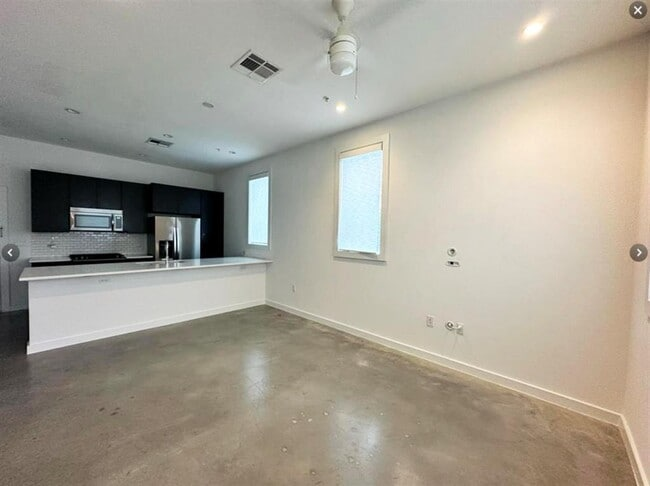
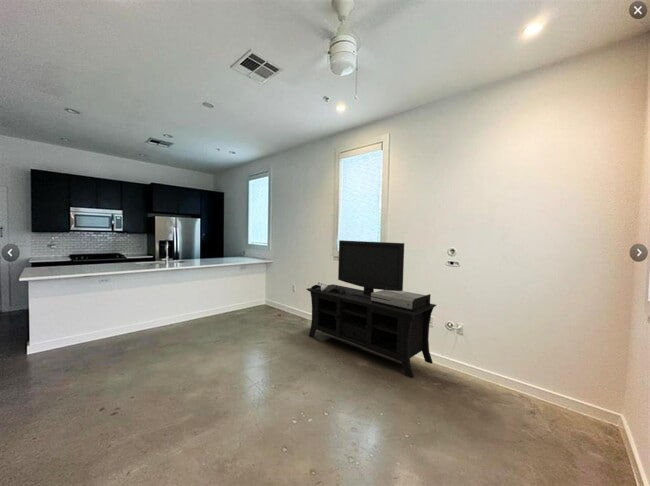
+ media console [306,239,437,379]
